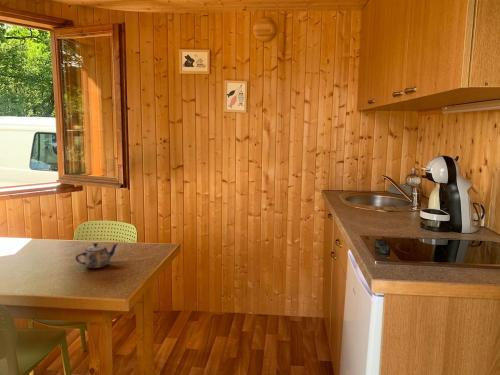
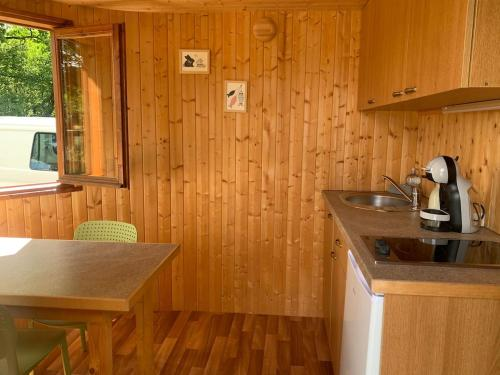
- teapot [75,242,119,269]
